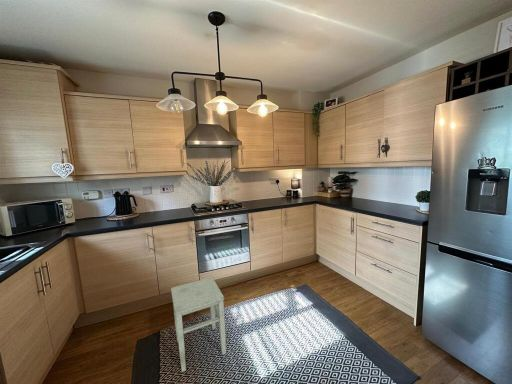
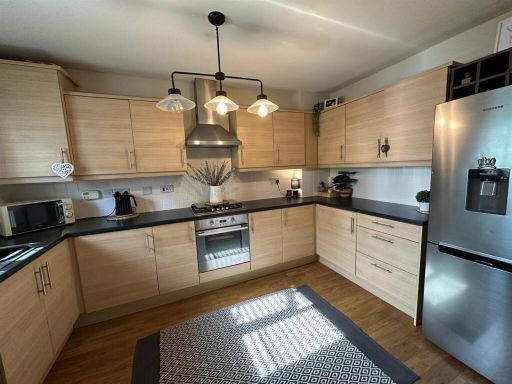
- stool [170,276,227,373]
